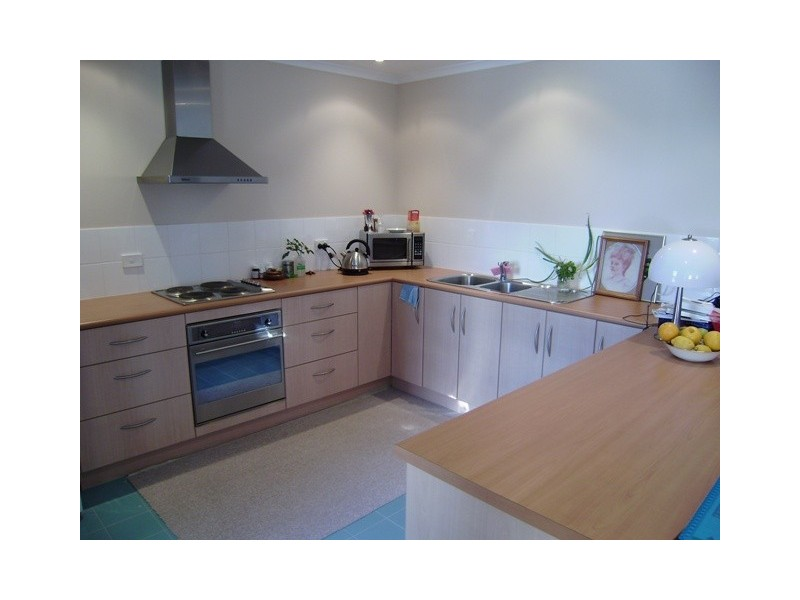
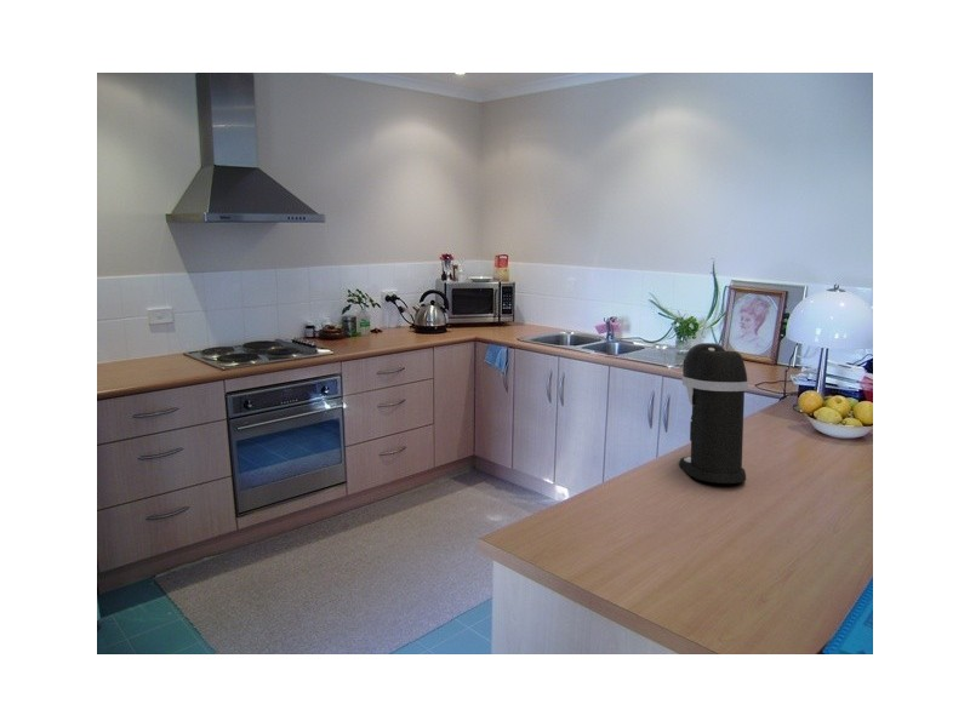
+ coffee maker [678,342,749,485]
